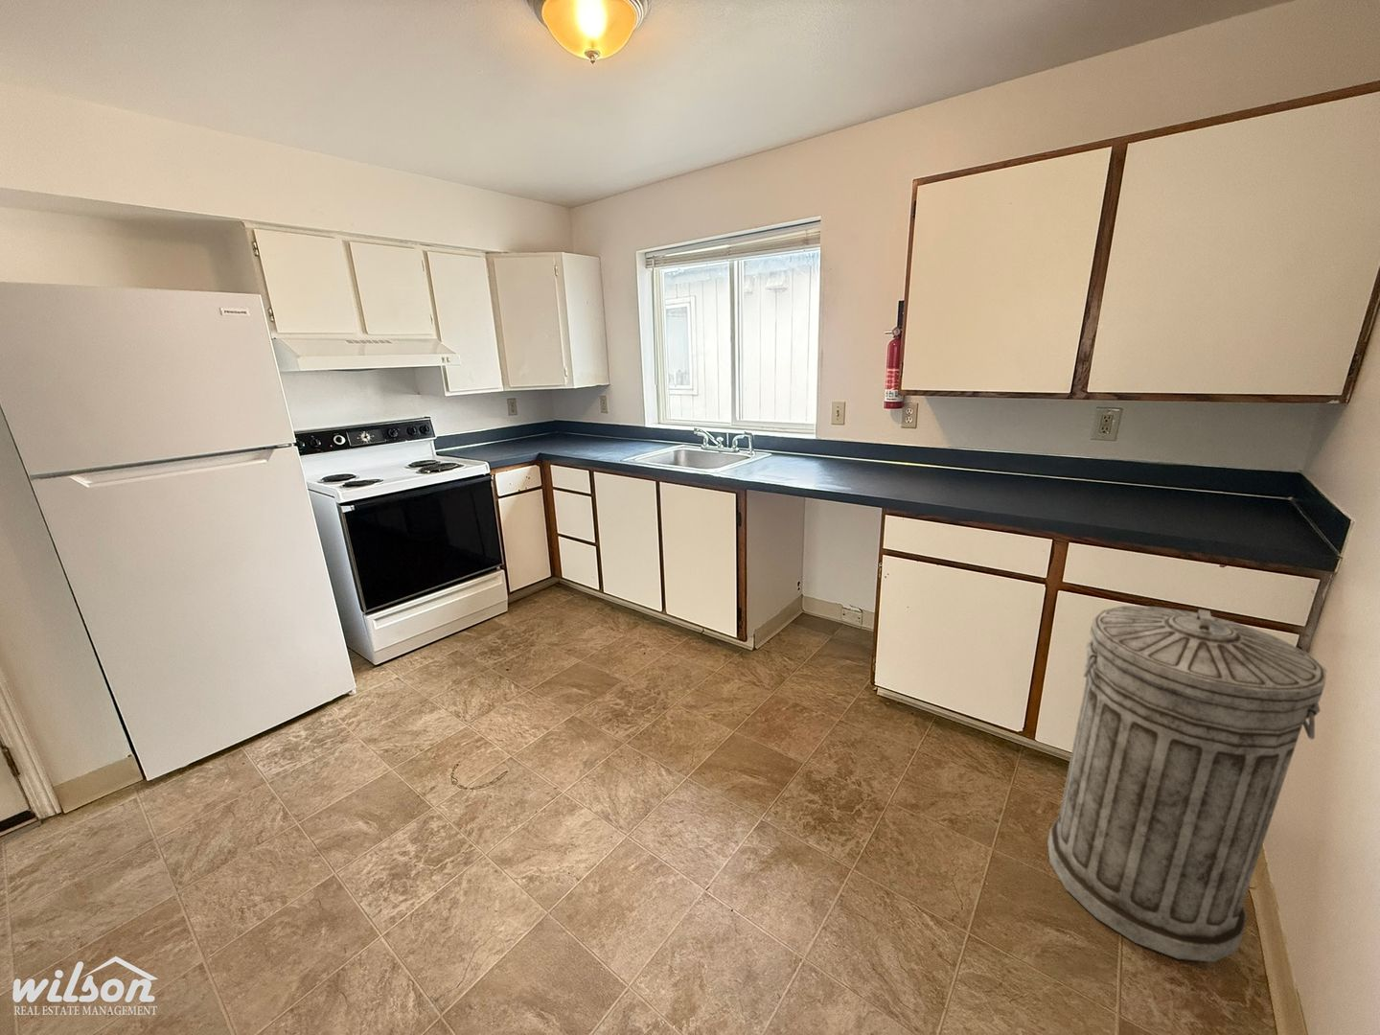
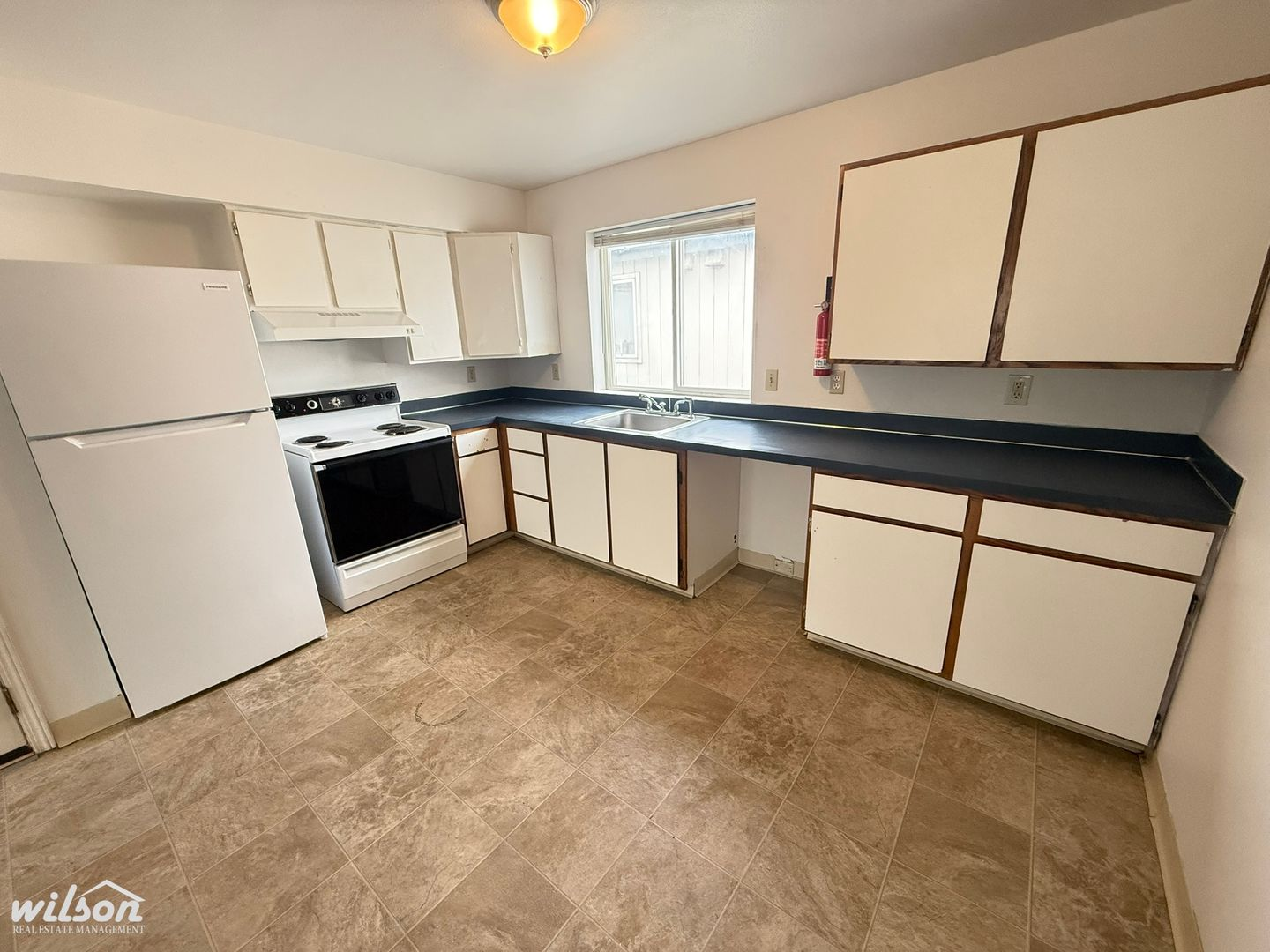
- trash can [1046,604,1328,963]
